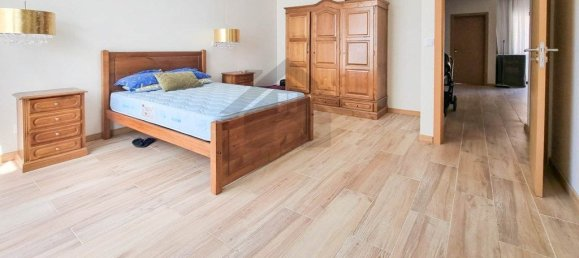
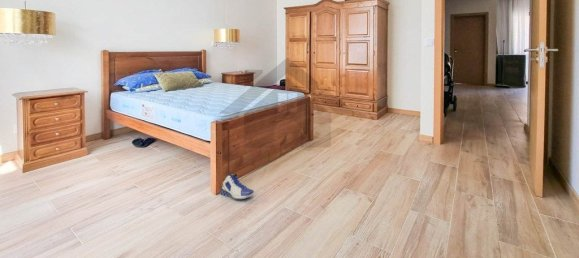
+ sneaker [219,173,255,200]
